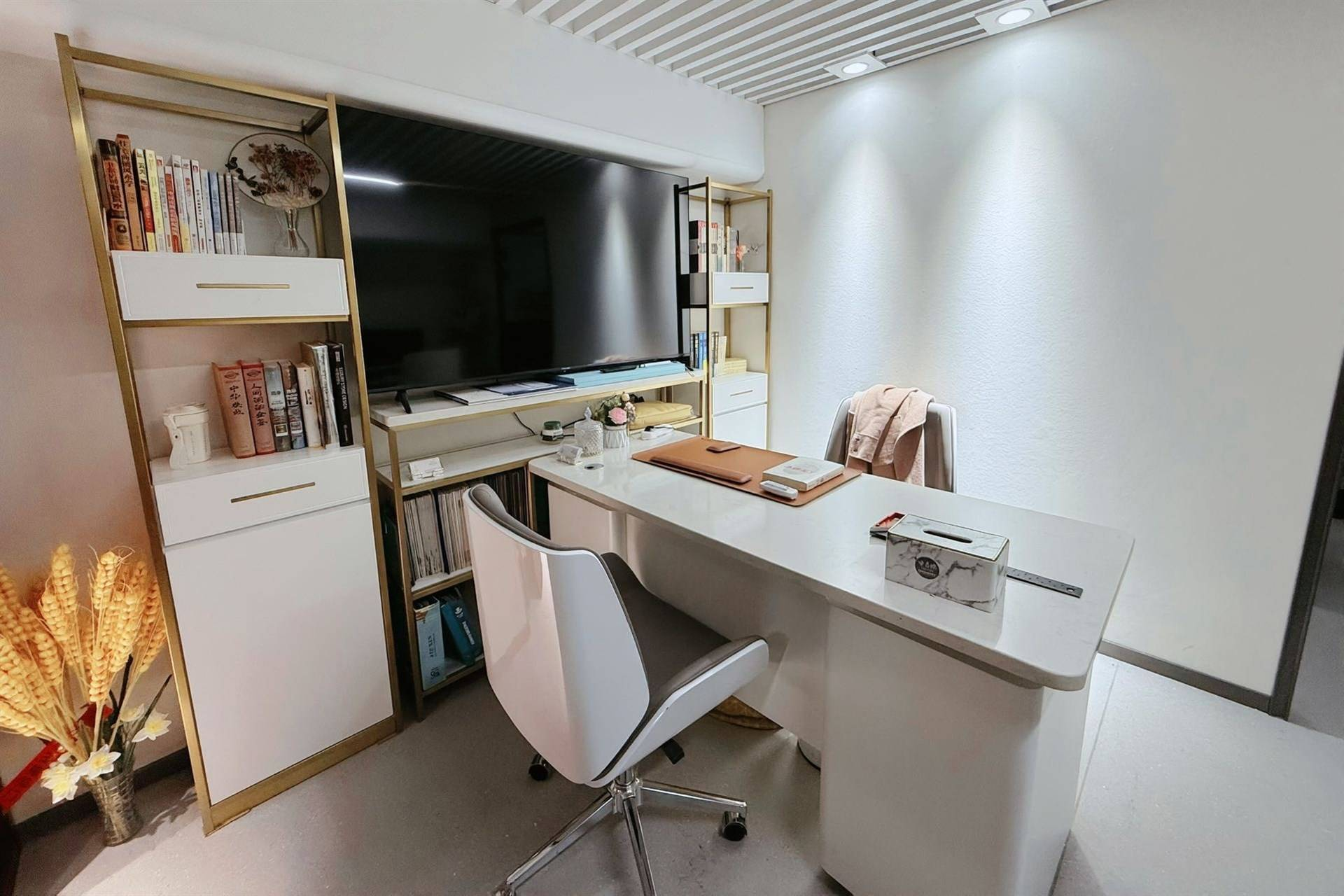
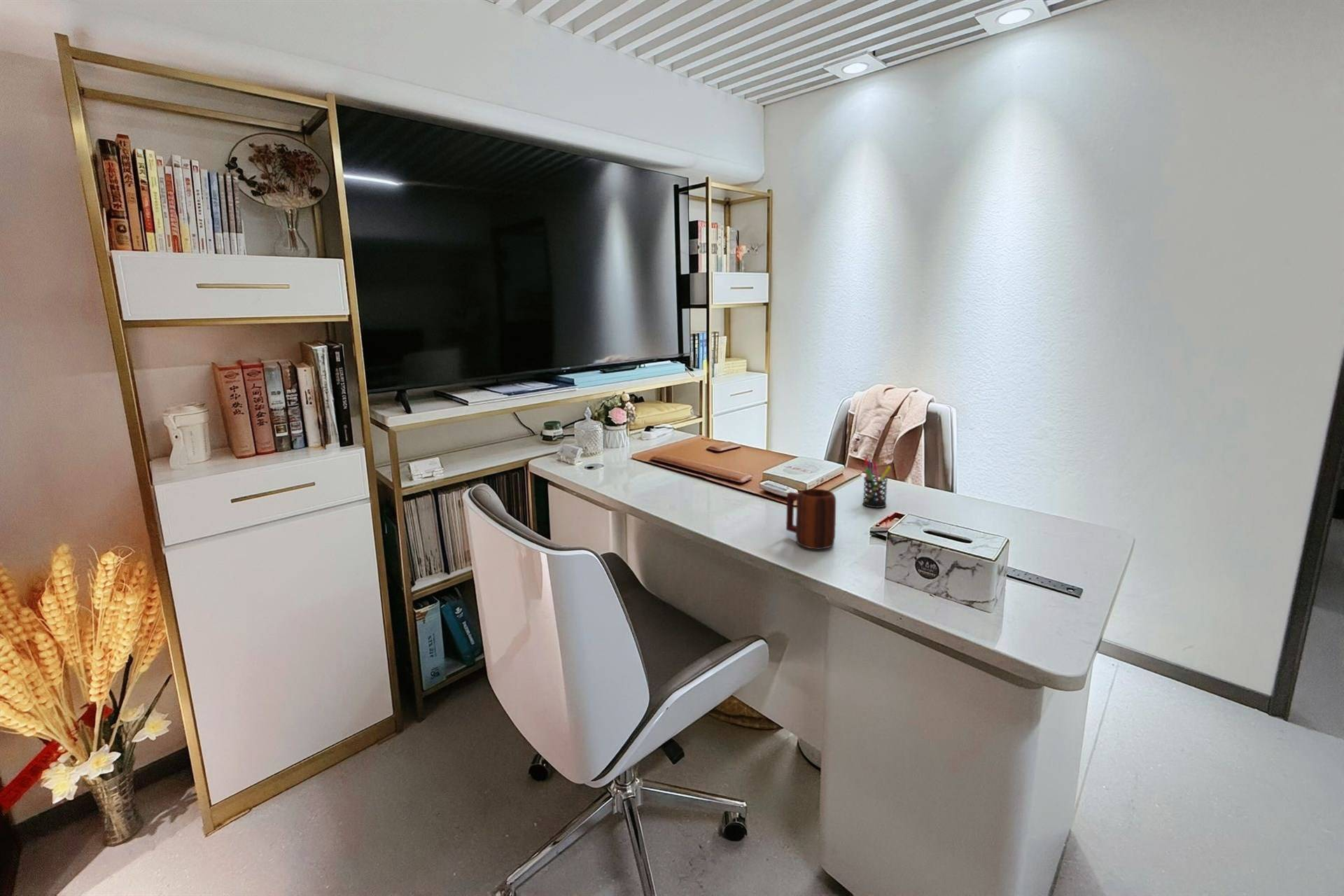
+ pen holder [862,456,892,508]
+ mug [785,488,837,550]
